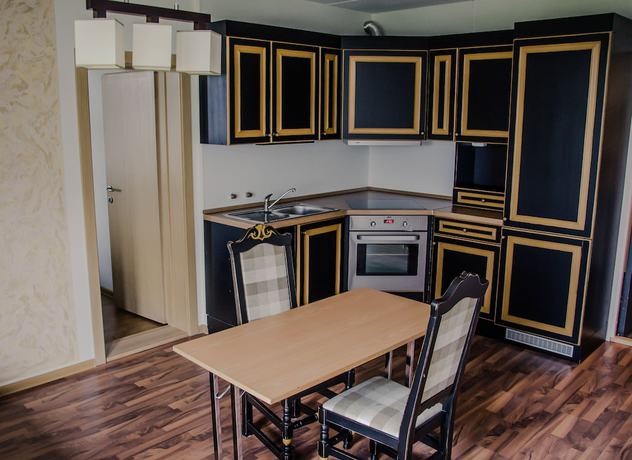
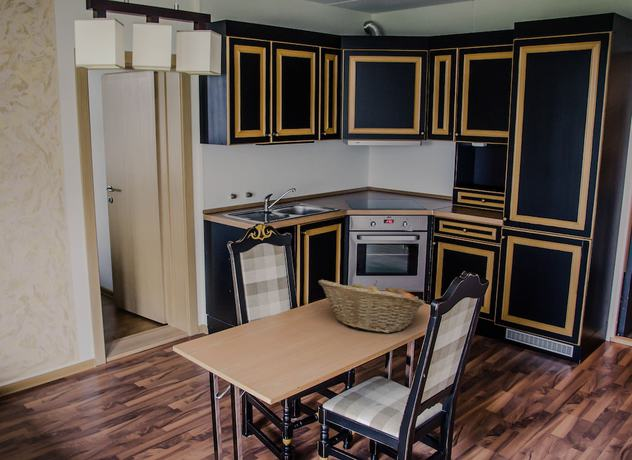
+ fruit basket [317,279,426,334]
